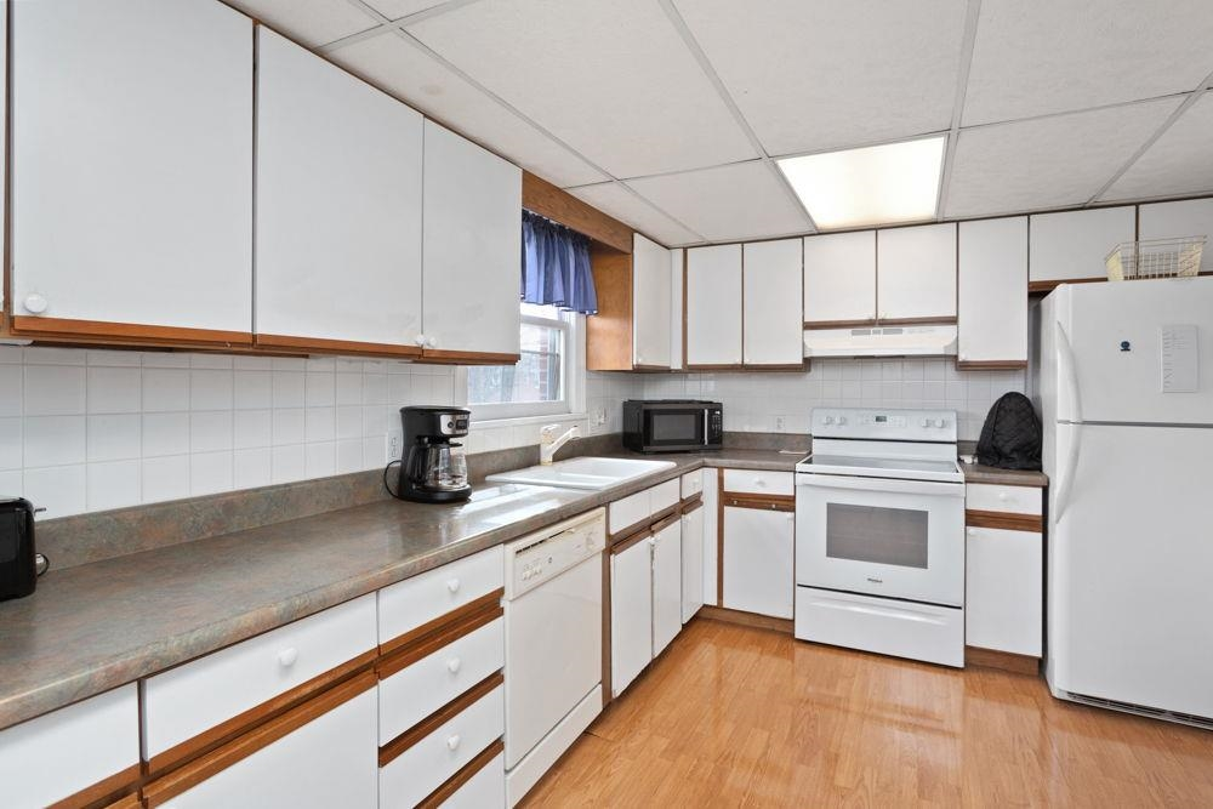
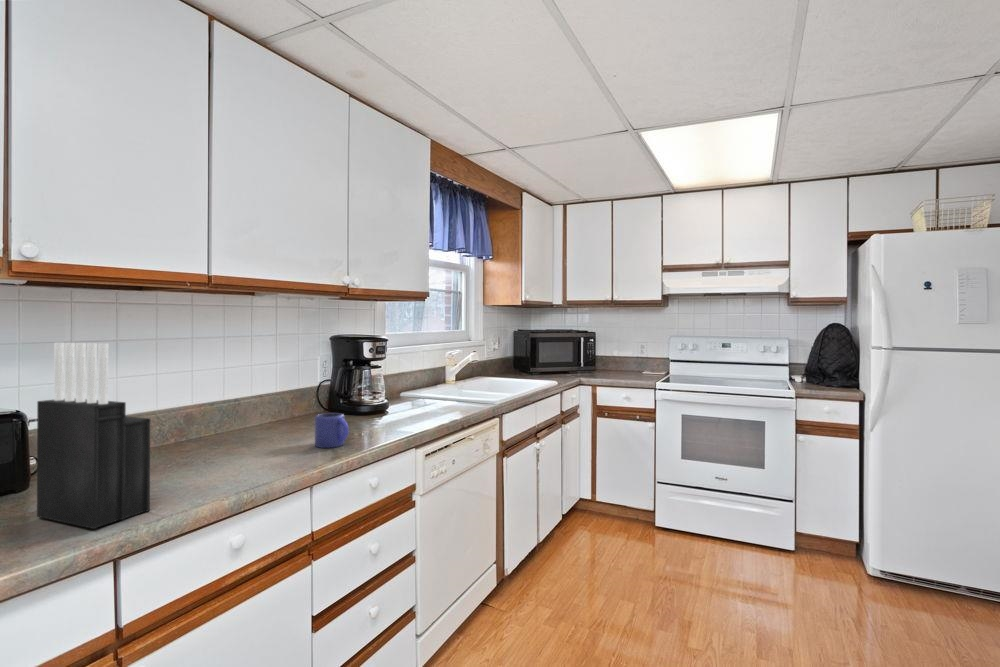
+ mug [314,412,350,449]
+ knife block [36,342,151,530]
